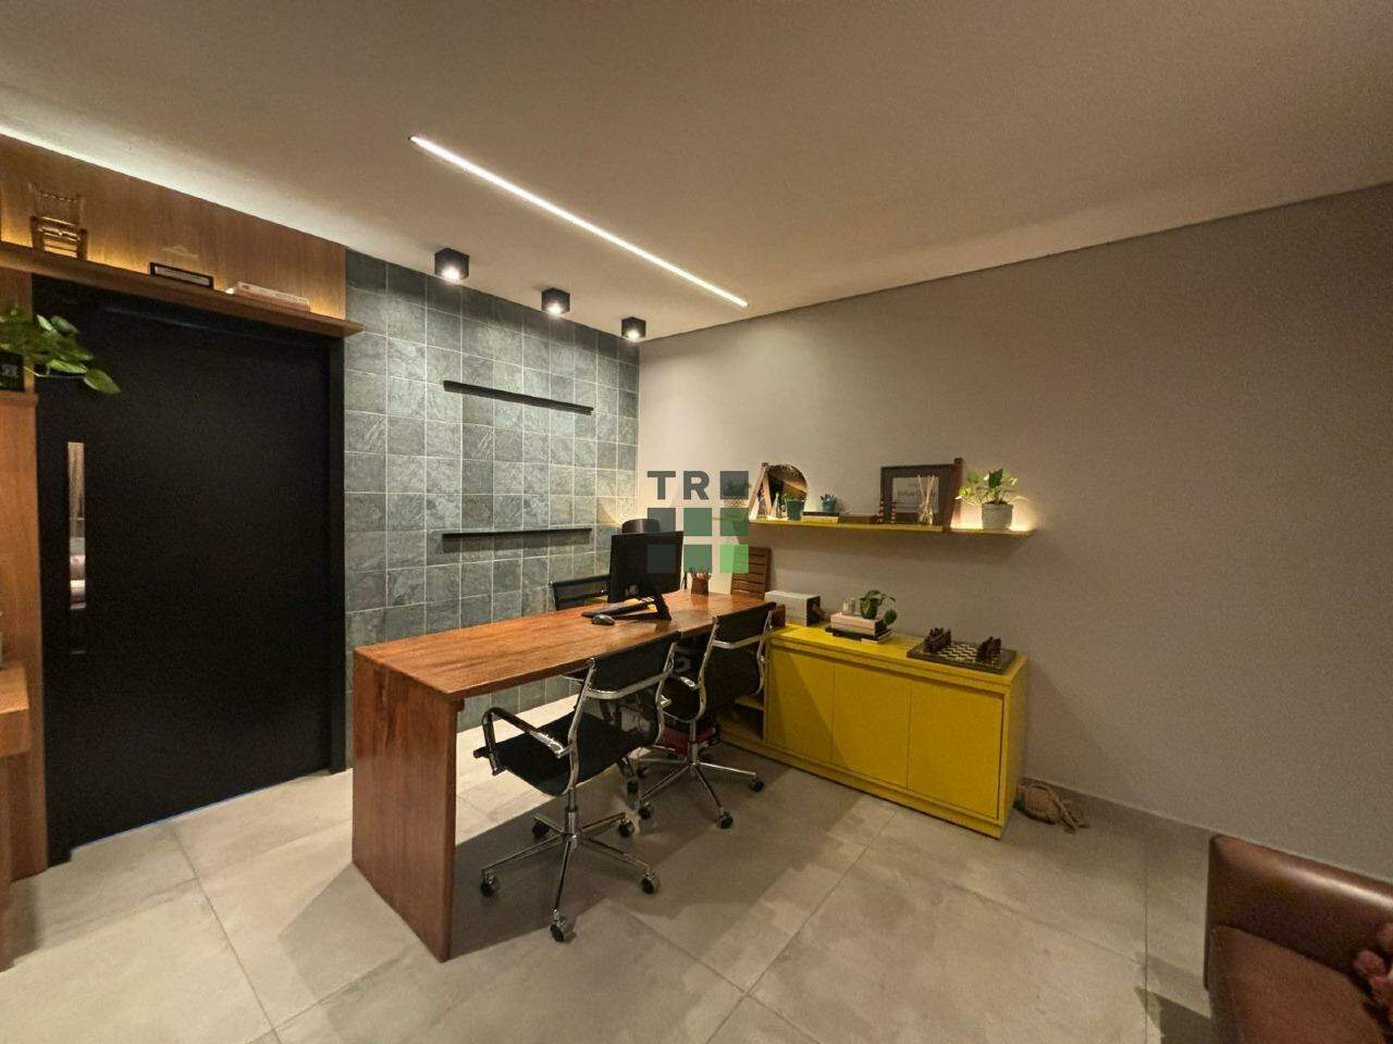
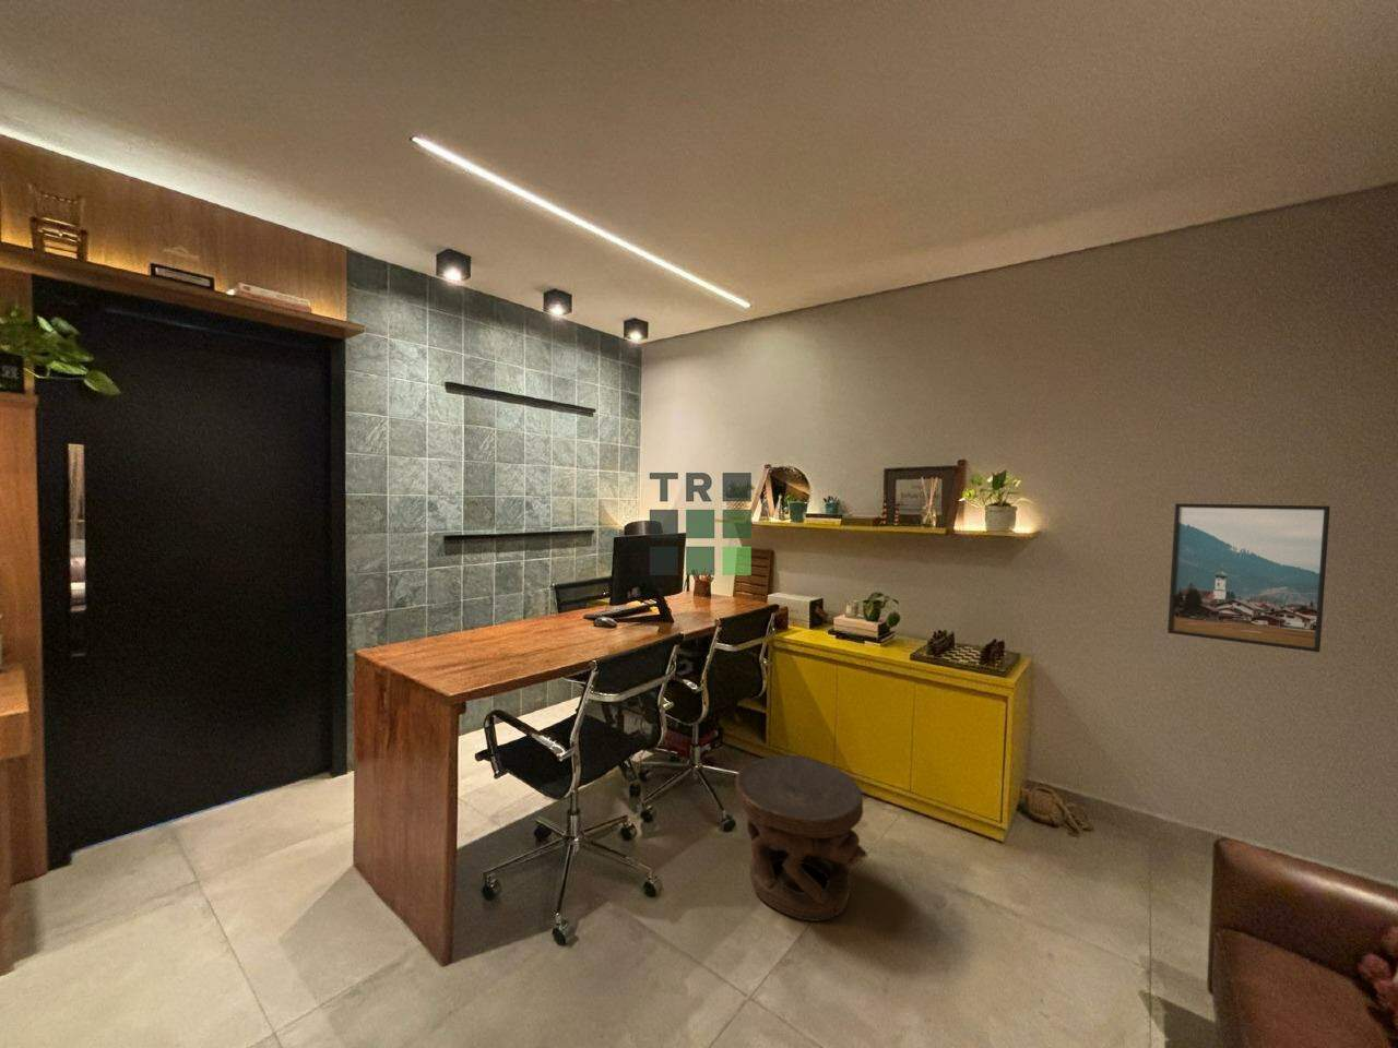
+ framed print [1167,502,1331,653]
+ side table [735,754,869,923]
